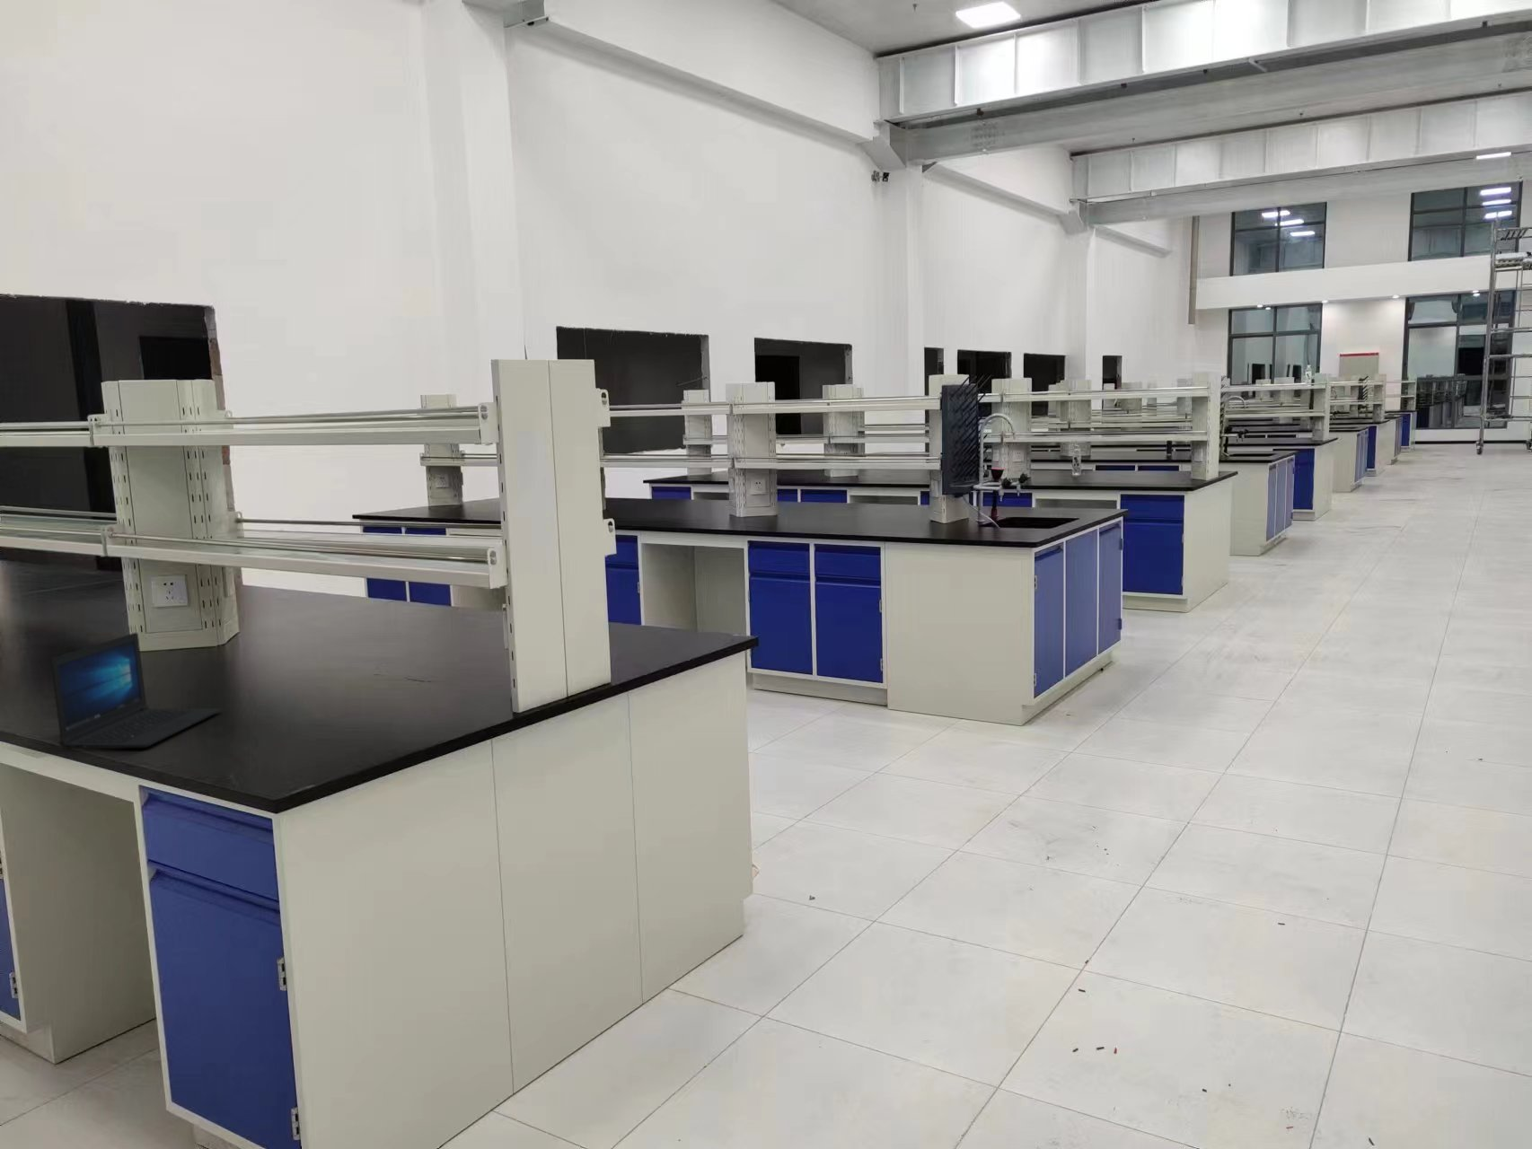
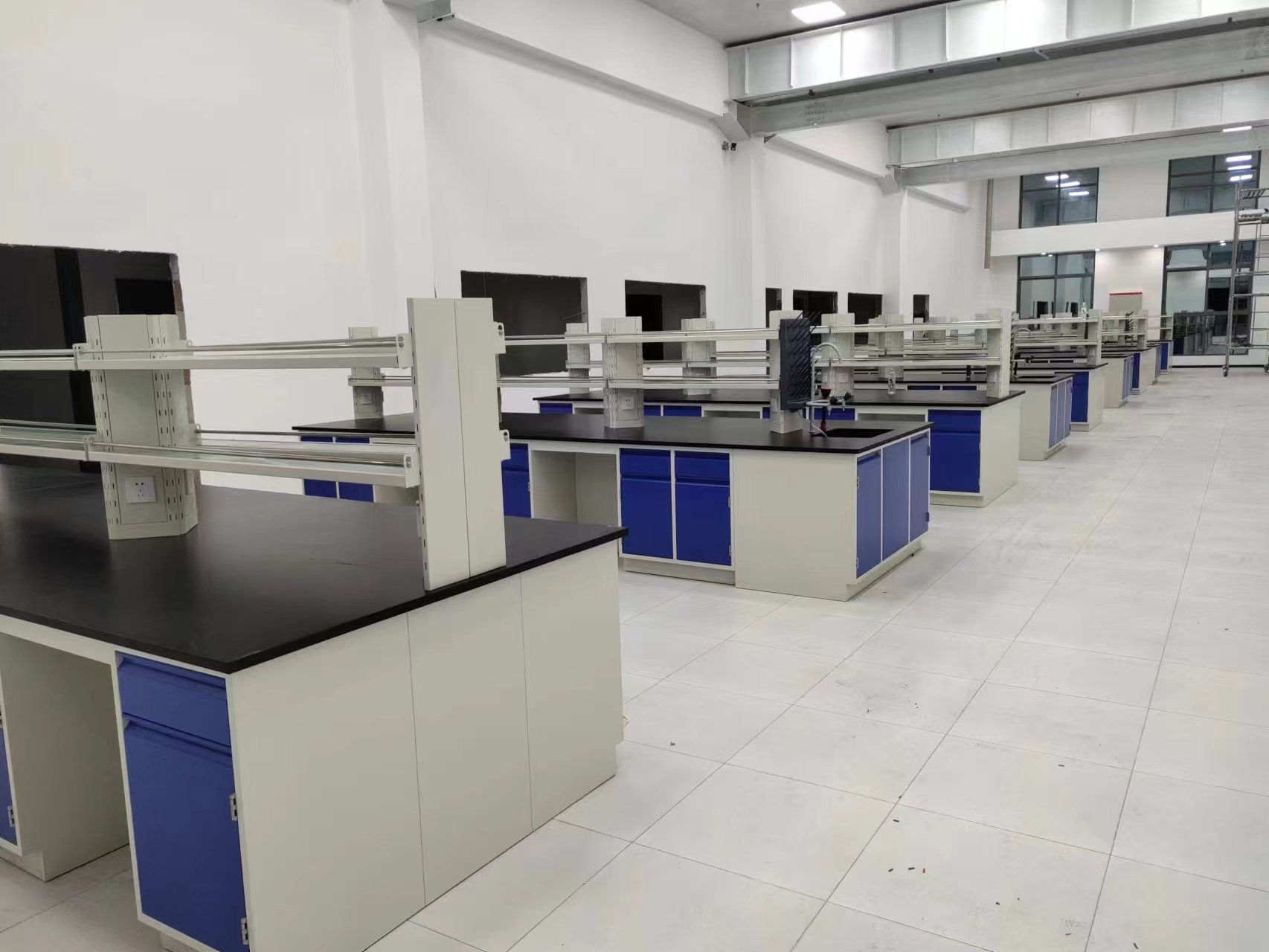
- laptop [51,632,222,750]
